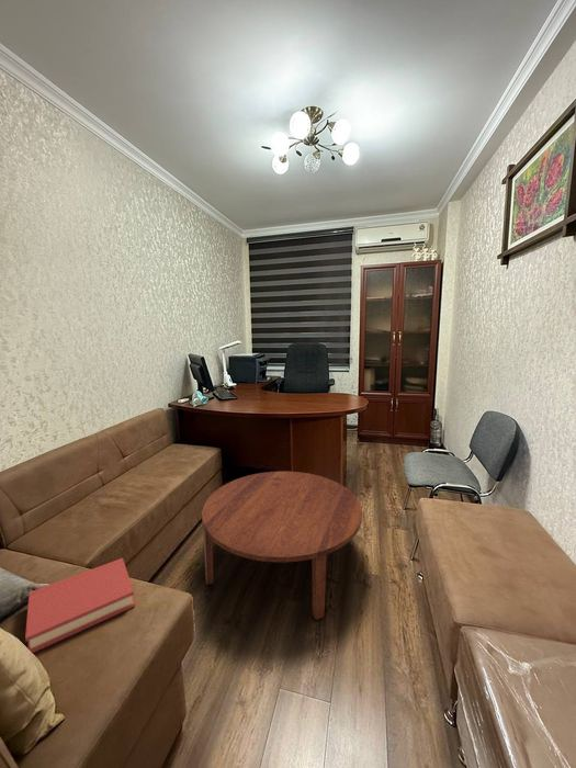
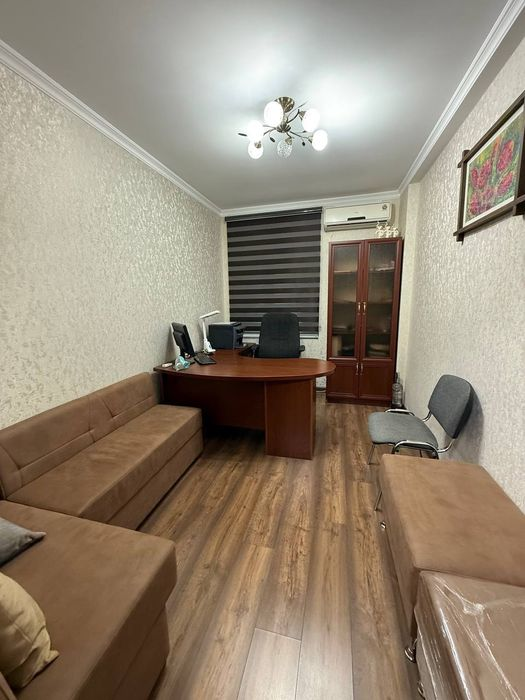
- hardback book [24,557,136,654]
- coffee table [201,471,363,621]
